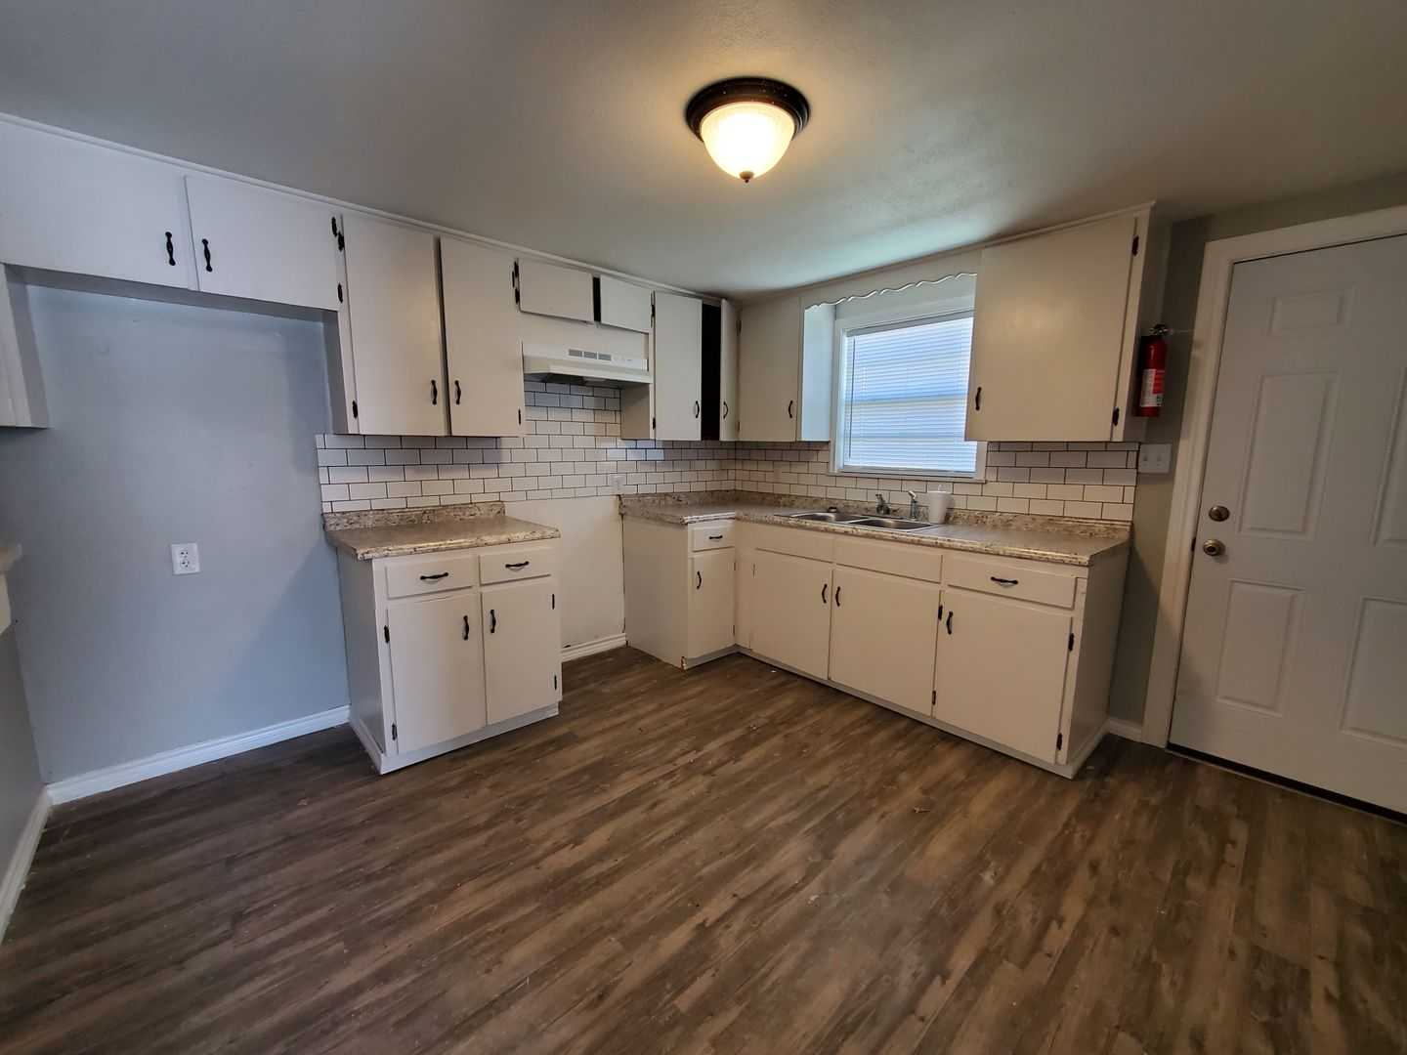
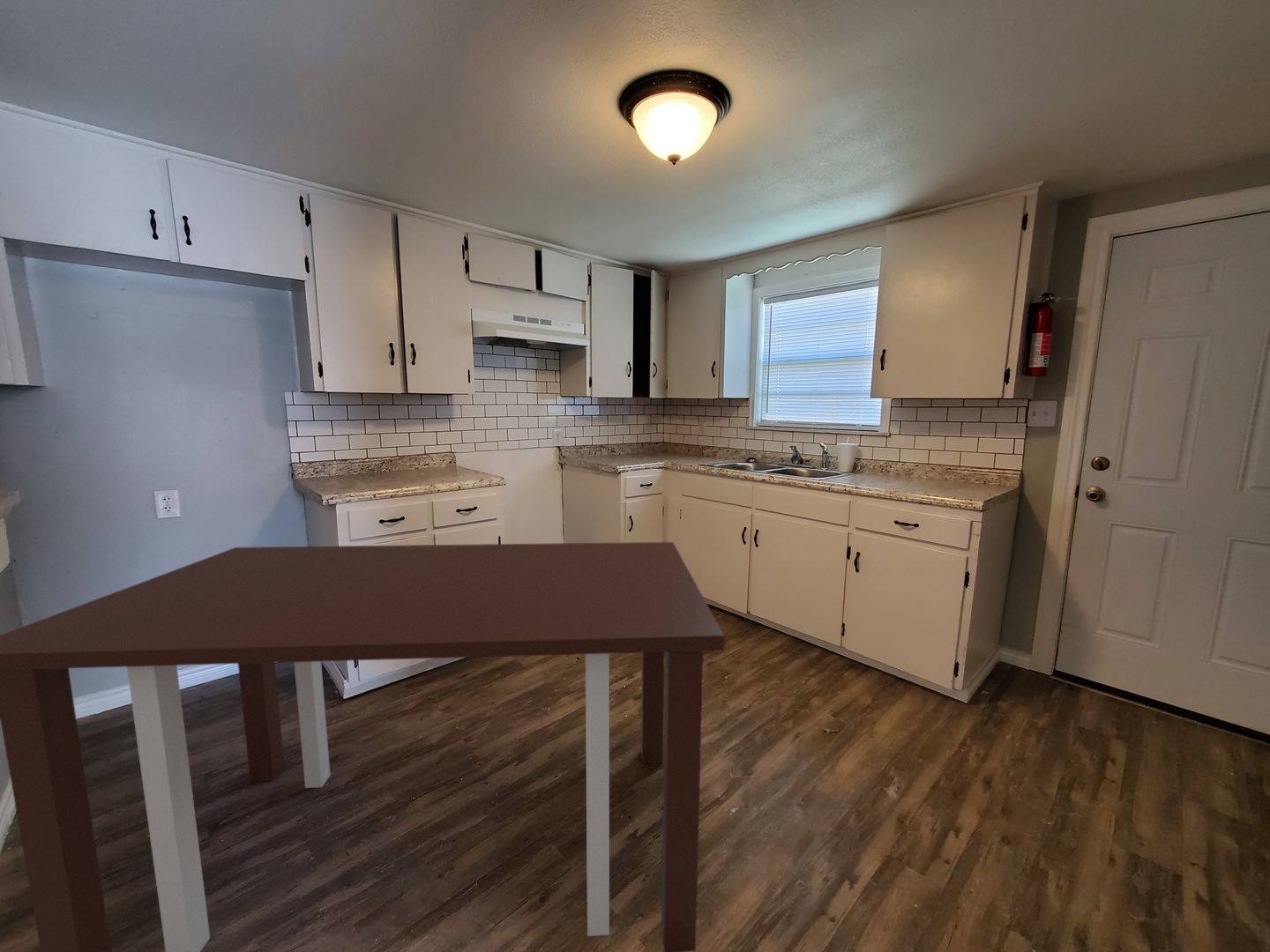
+ dining table [0,541,725,952]
